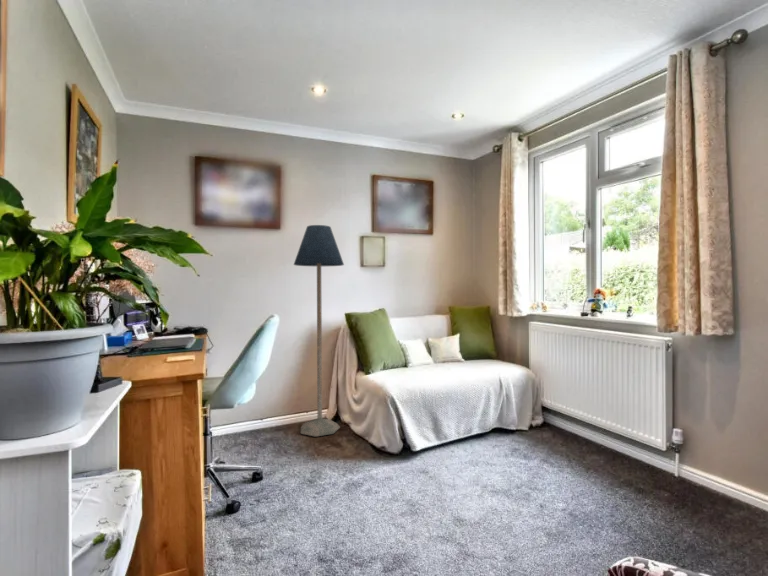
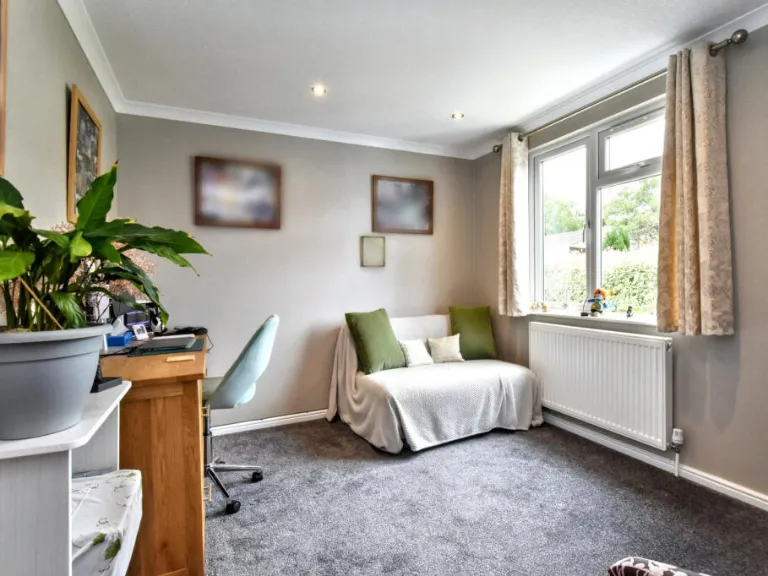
- floor lamp [293,224,345,438]
